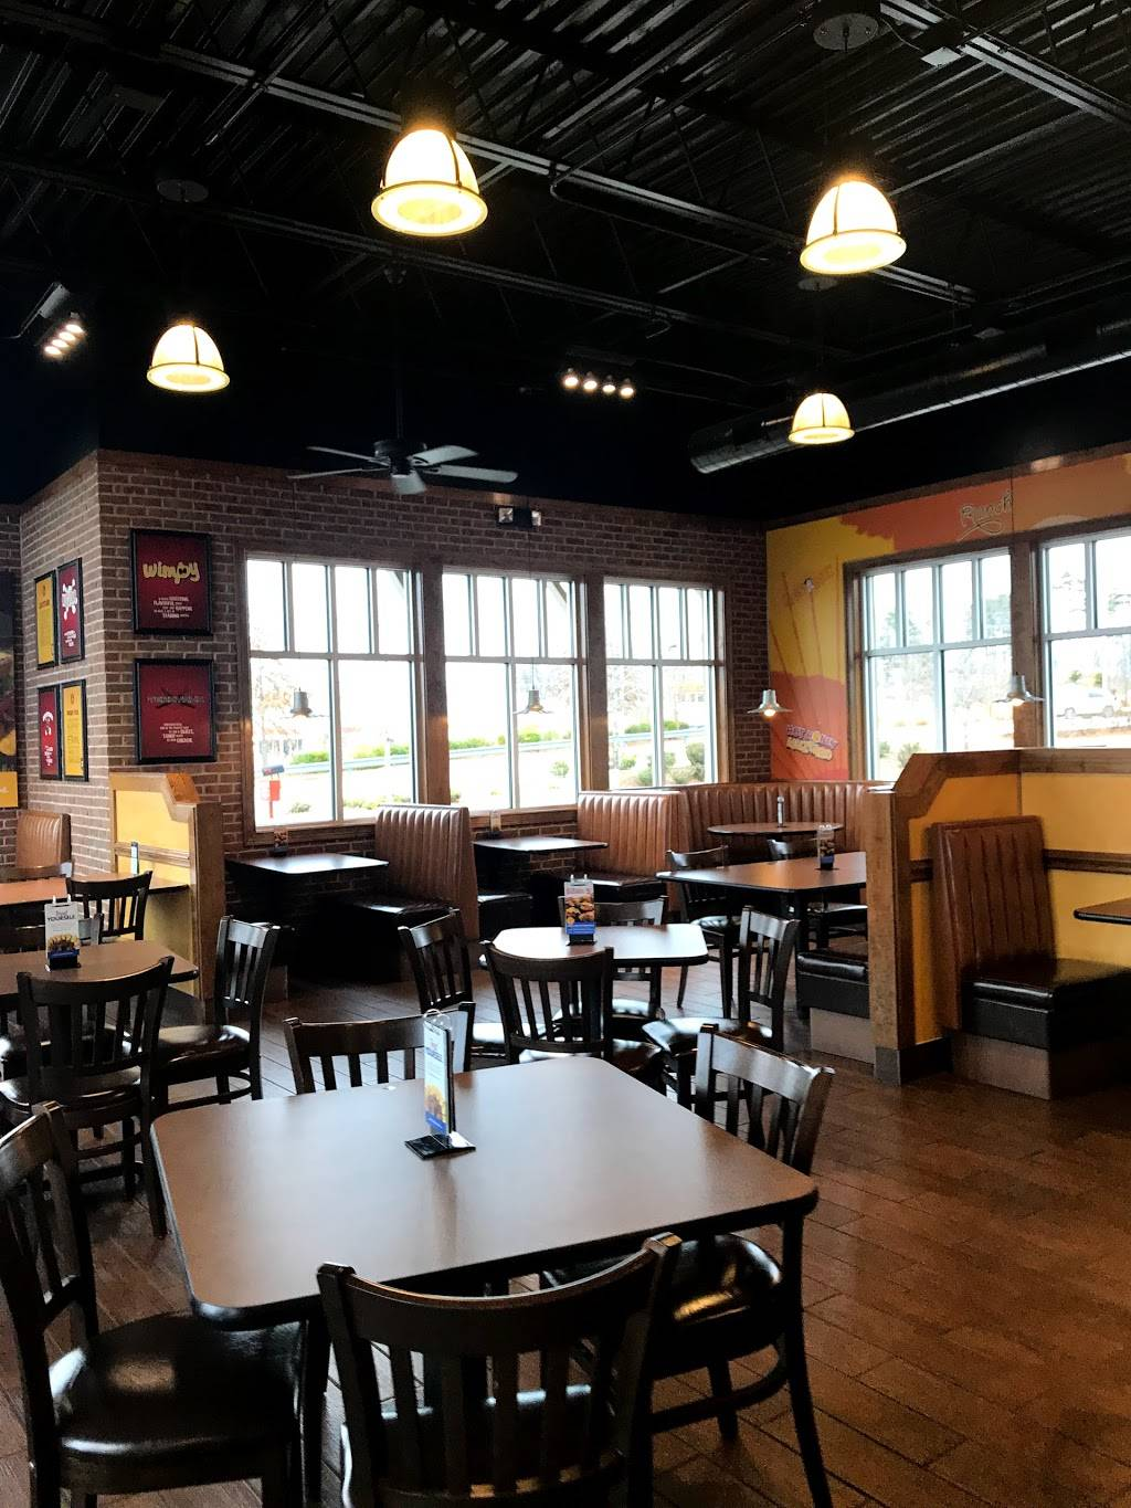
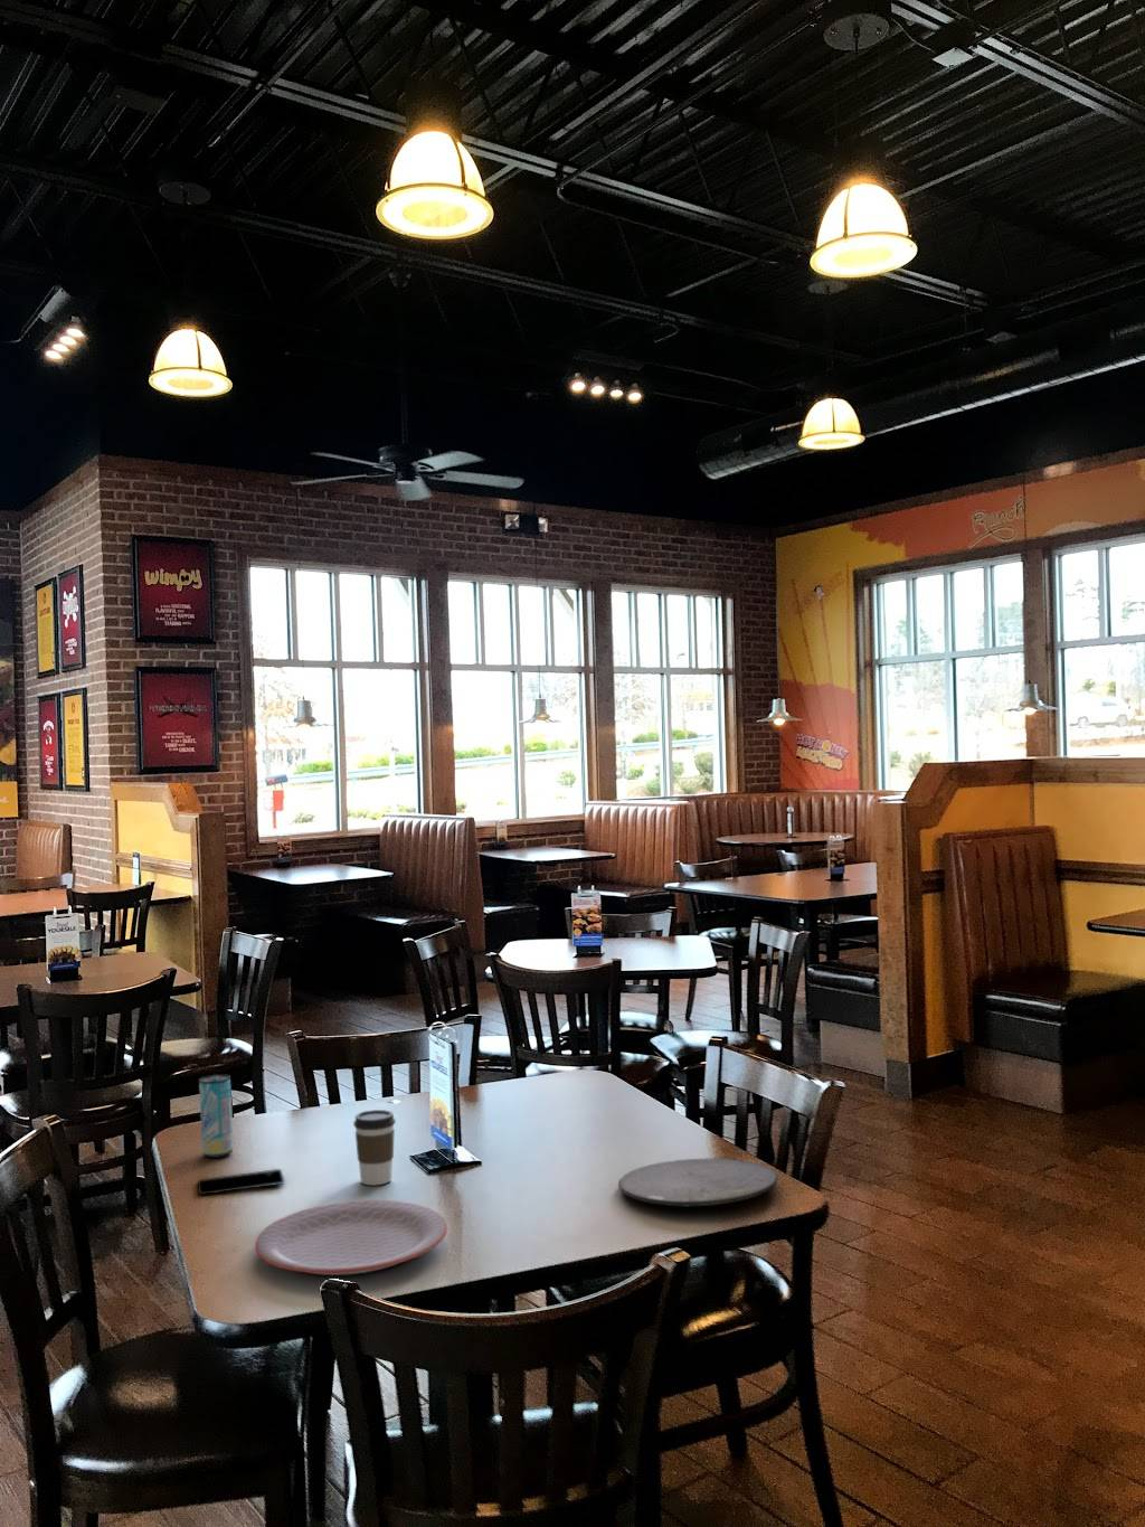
+ plate [254,1200,449,1277]
+ coffee cup [352,1108,397,1185]
+ plate [617,1158,779,1207]
+ smartphone [197,1168,285,1196]
+ beverage can [198,1073,235,1159]
